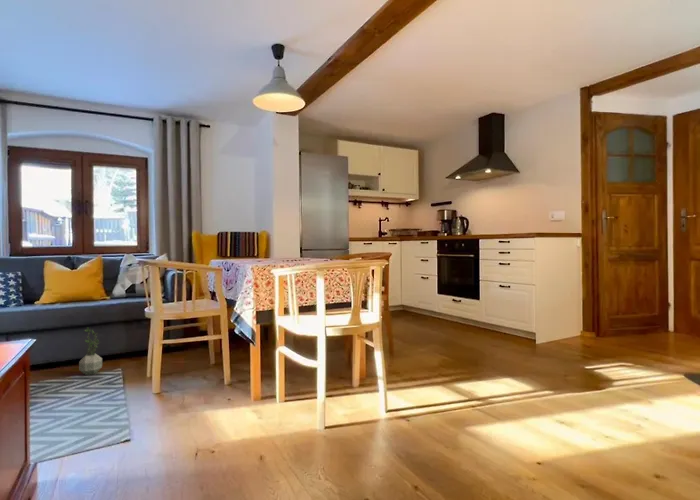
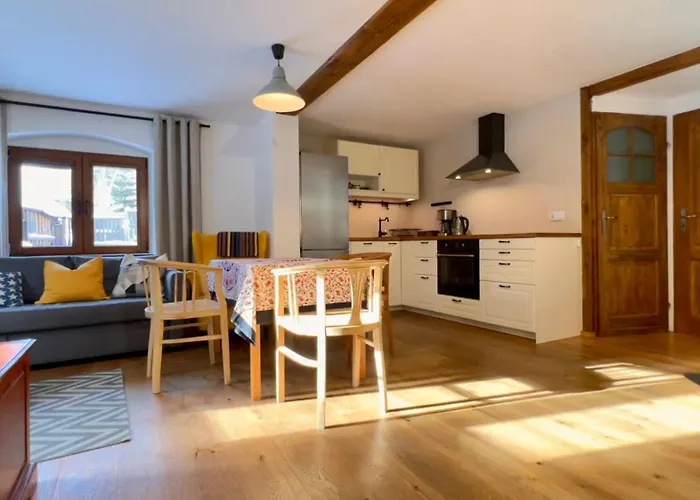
- potted plant [78,326,103,376]
